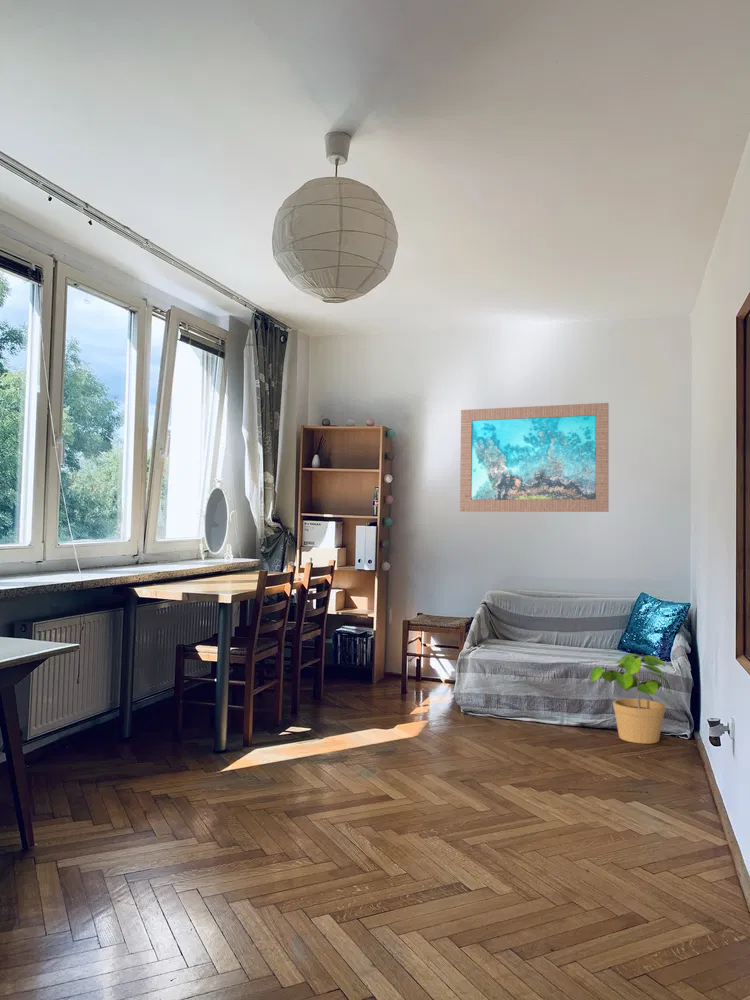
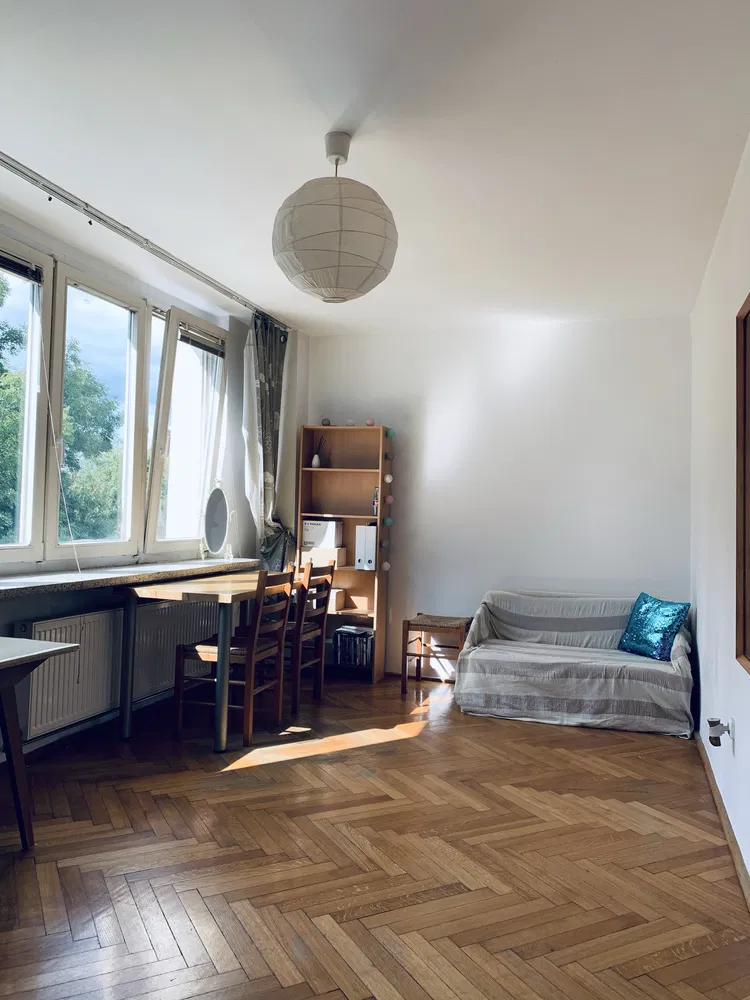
- wall art [459,402,609,513]
- potted plant [590,653,672,745]
